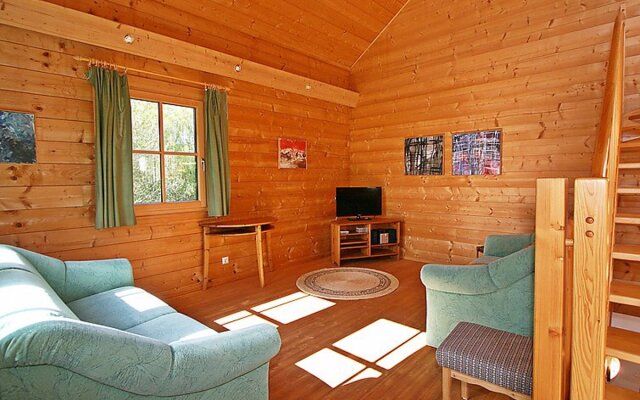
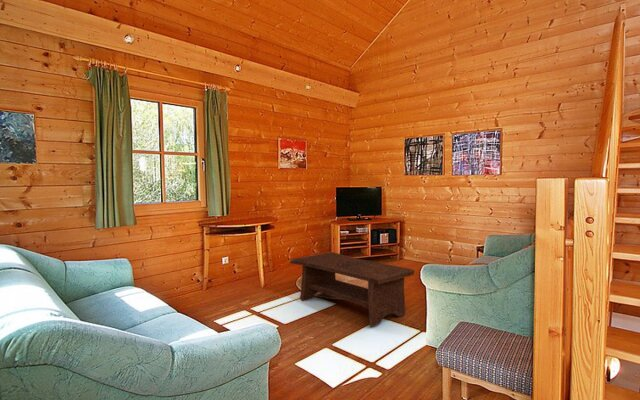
+ coffee table [289,251,415,328]
